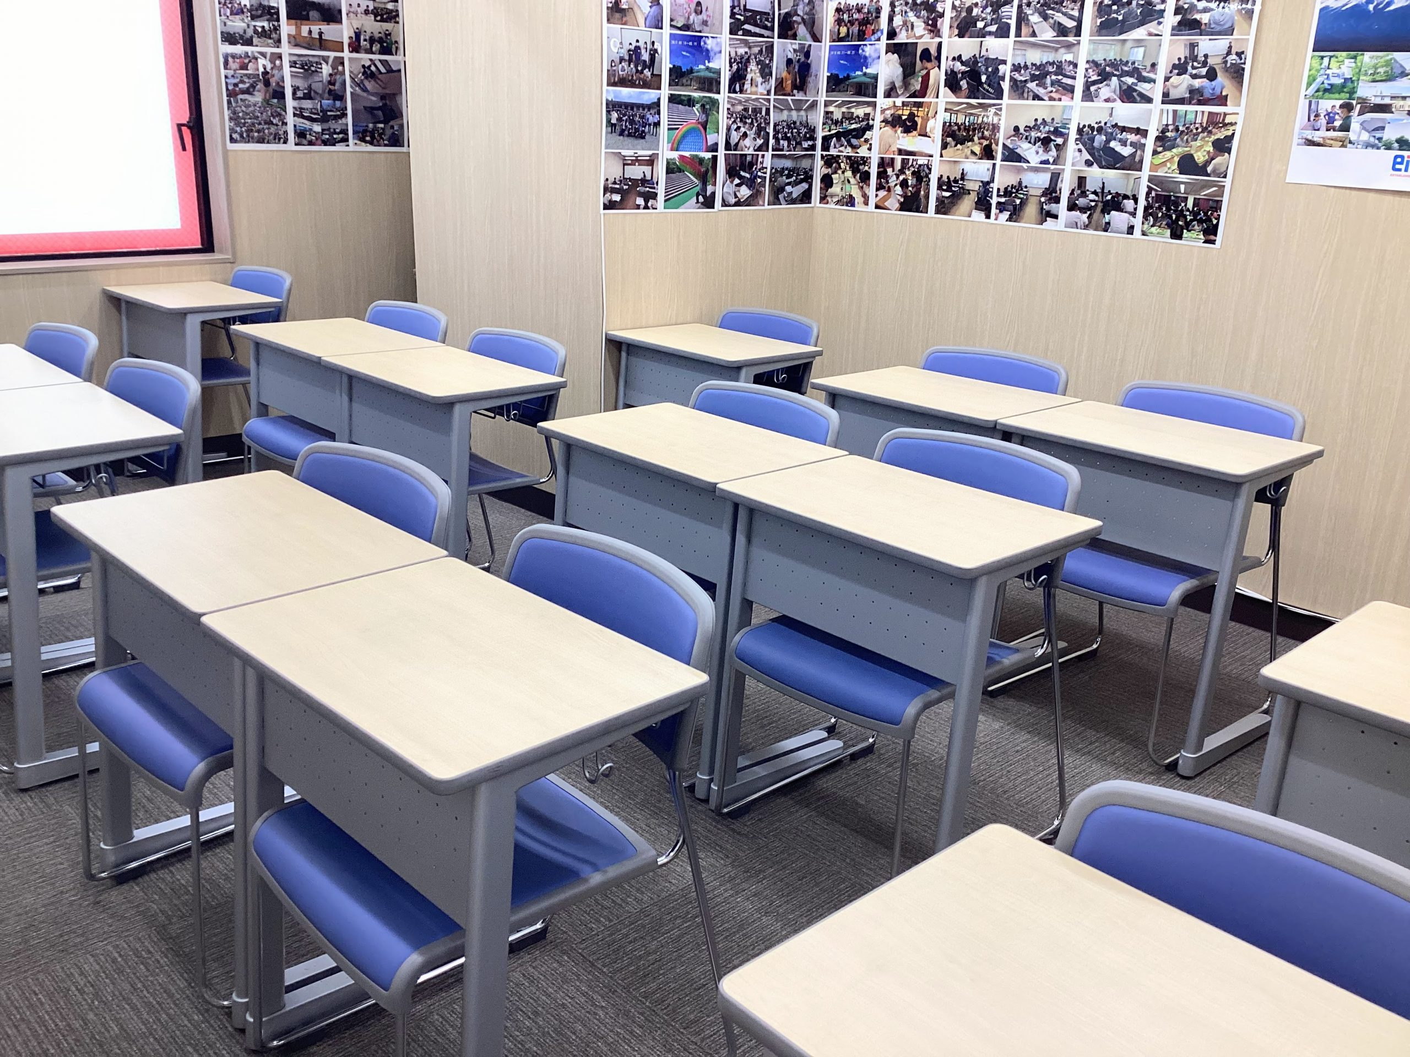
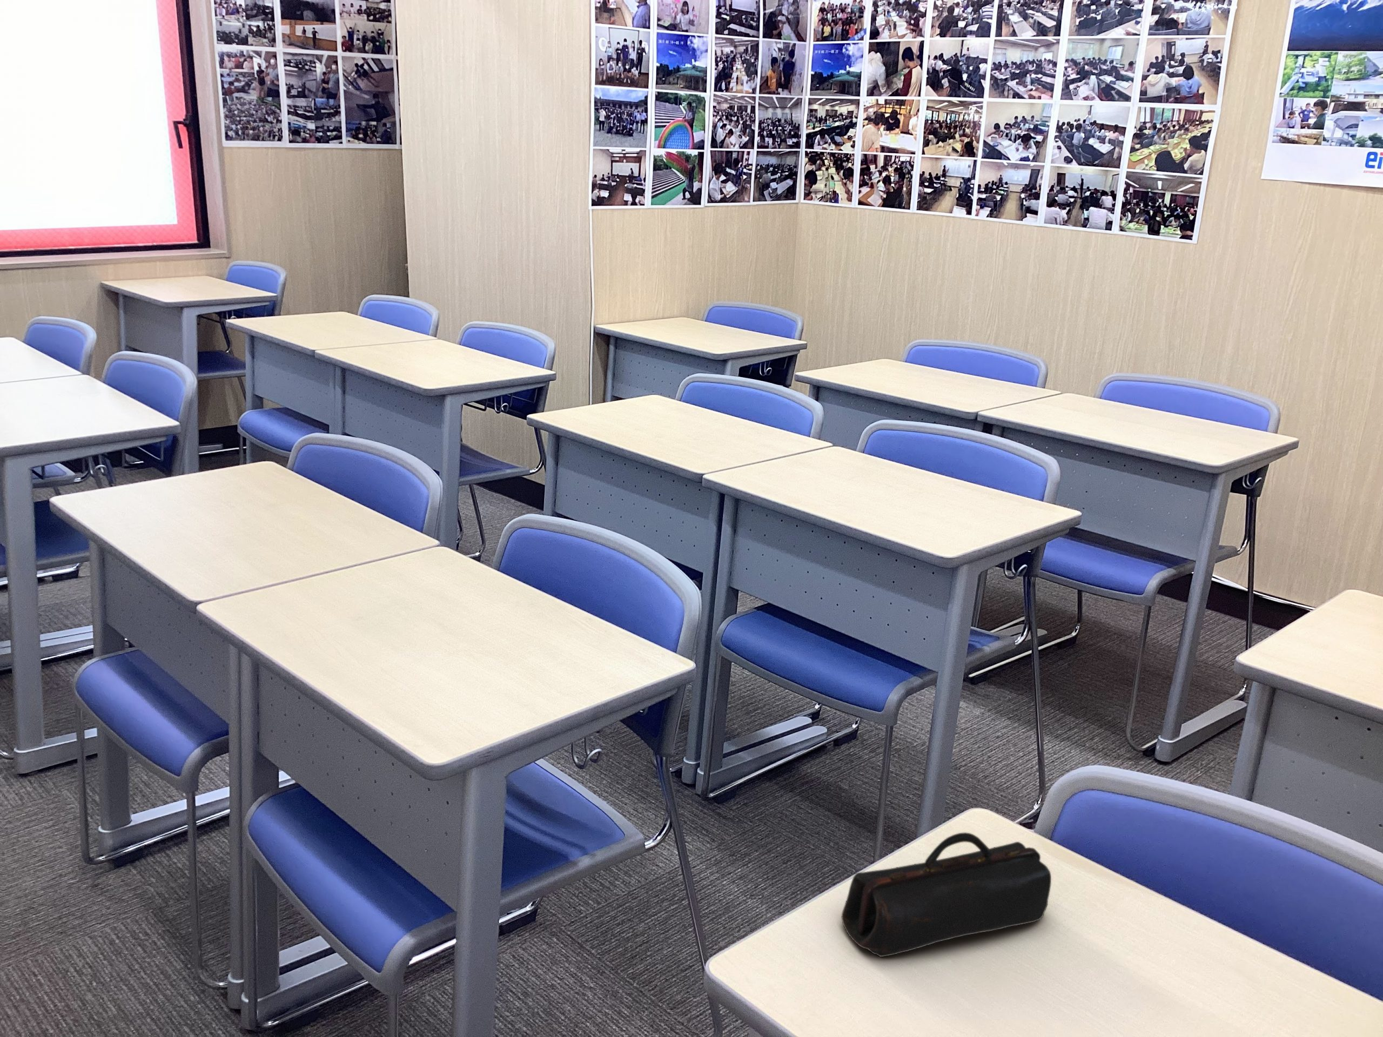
+ pencil case [841,832,1052,957]
